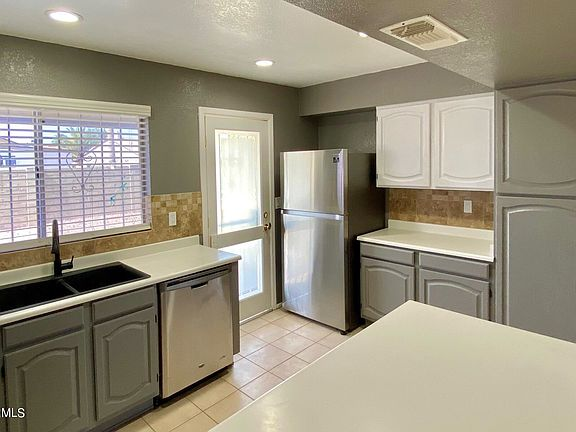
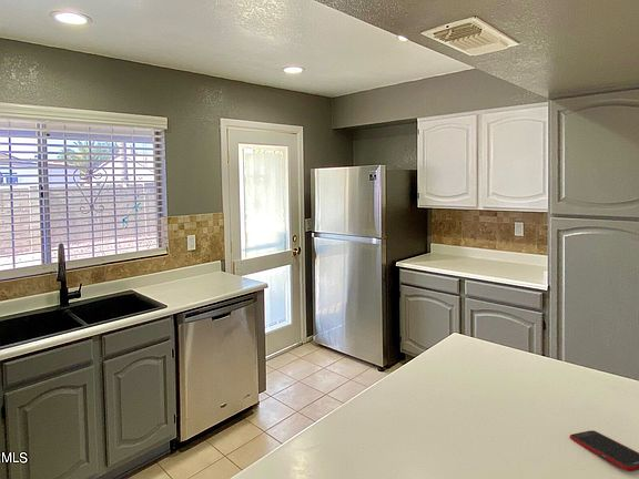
+ cell phone [569,429,639,472]
